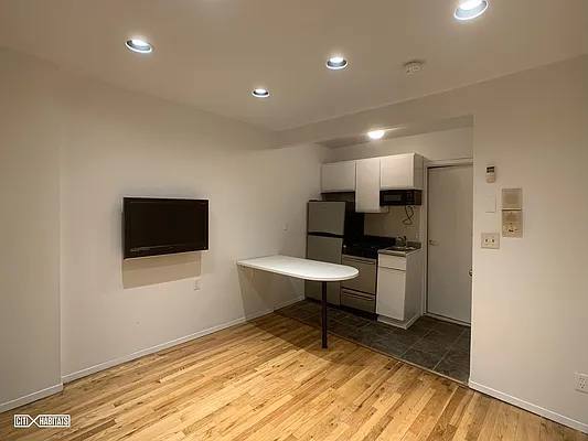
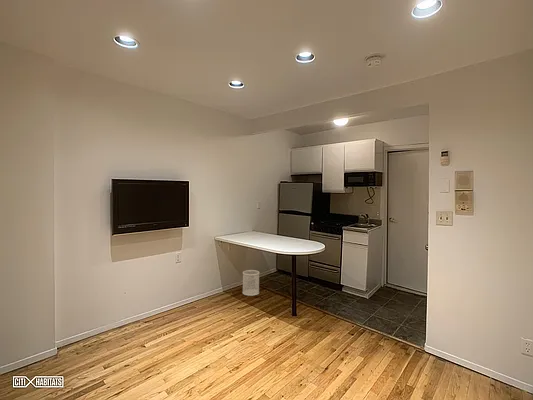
+ wastebasket [241,269,260,297]
